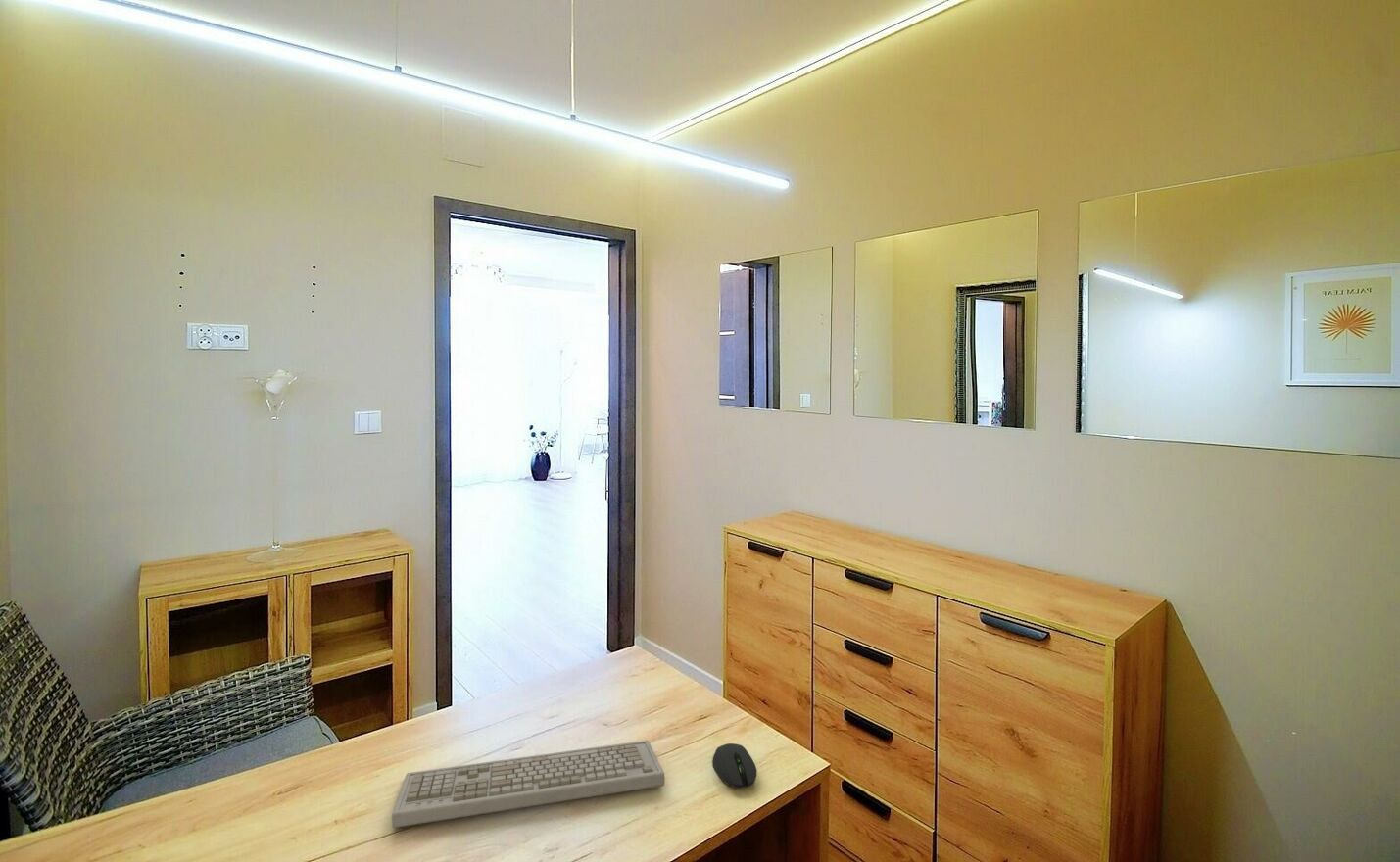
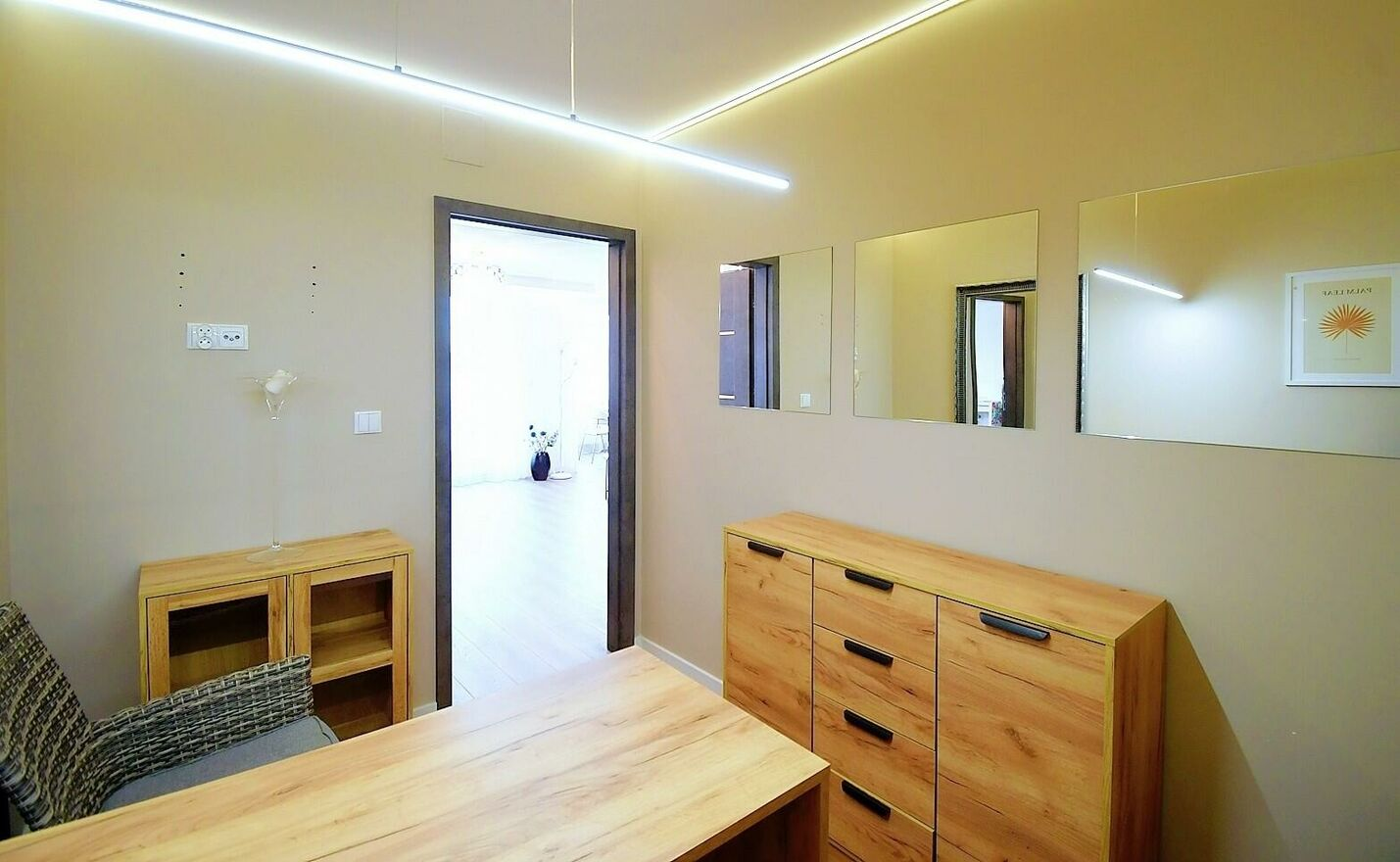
- keyboard [391,740,665,829]
- computer mouse [711,742,758,789]
